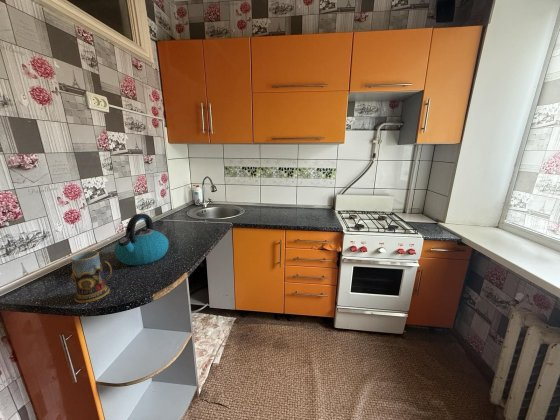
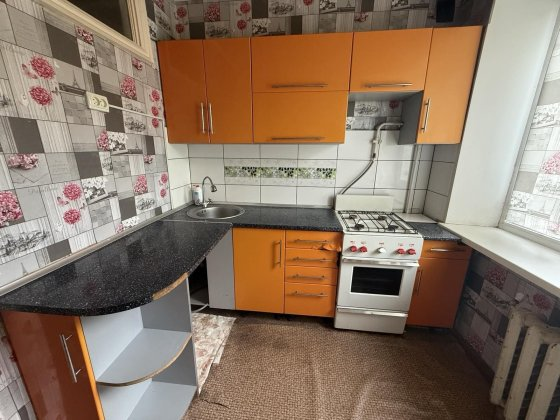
- mug [70,250,113,304]
- kettle [113,213,170,266]
